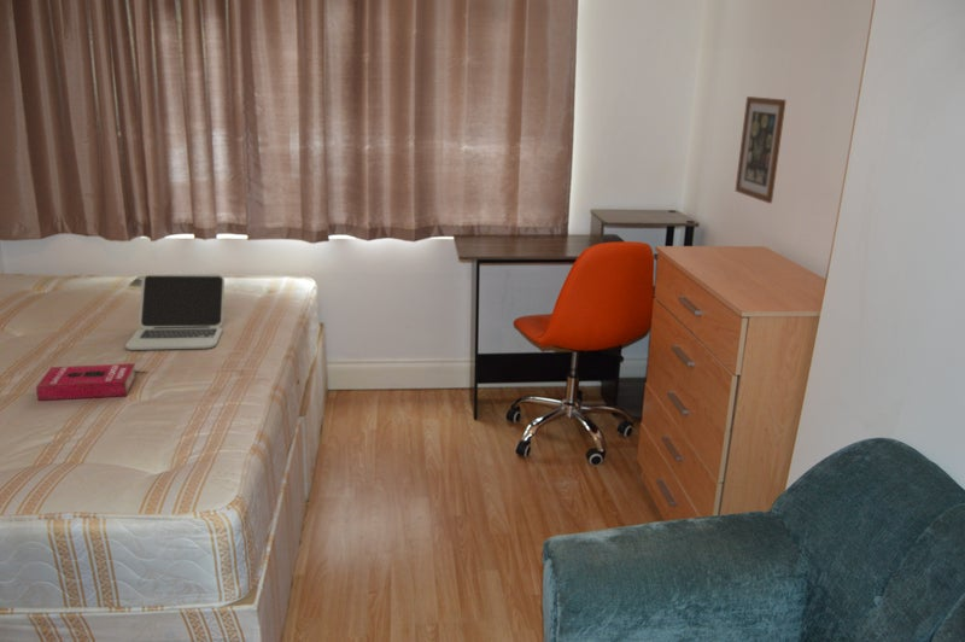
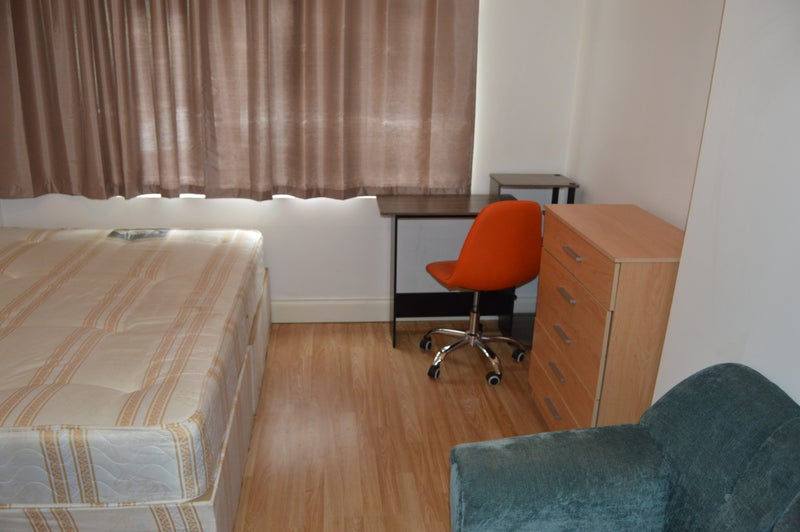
- laptop [124,273,226,351]
- book [35,362,138,402]
- wall art [735,95,788,204]
